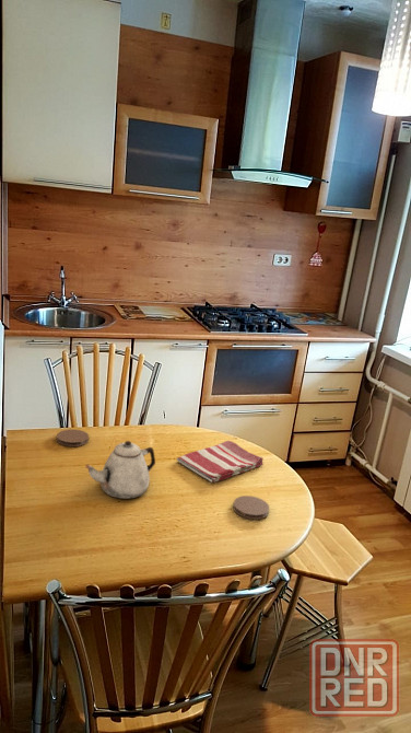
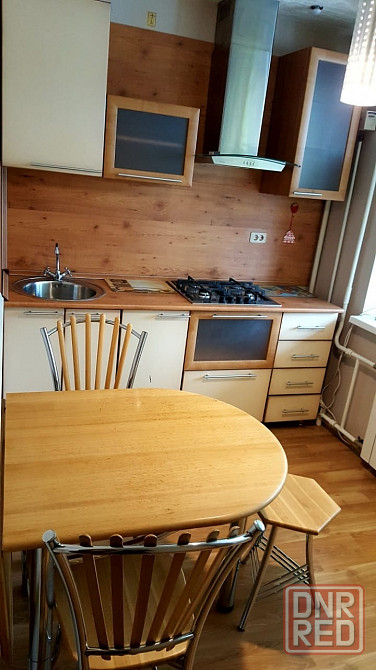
- teapot [84,440,156,500]
- dish towel [176,440,265,484]
- coaster [232,495,270,521]
- coaster [56,428,90,447]
